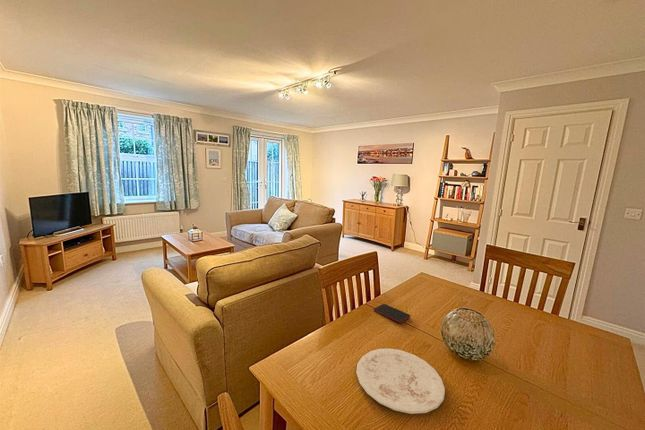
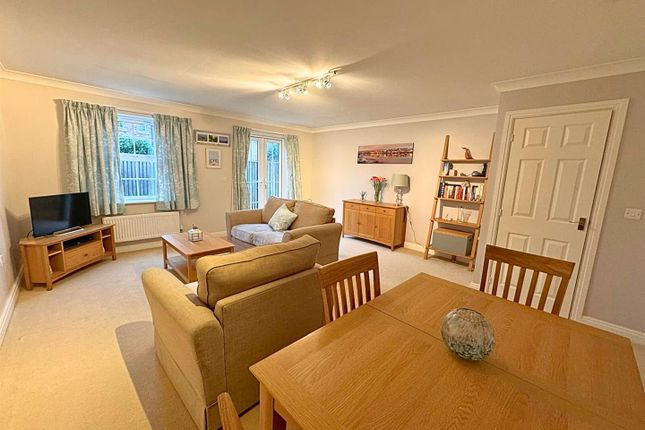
- plate [355,348,446,415]
- smartphone [373,303,411,324]
